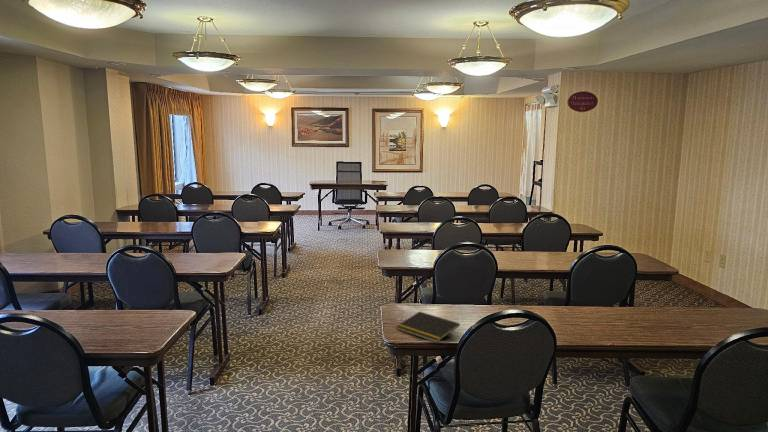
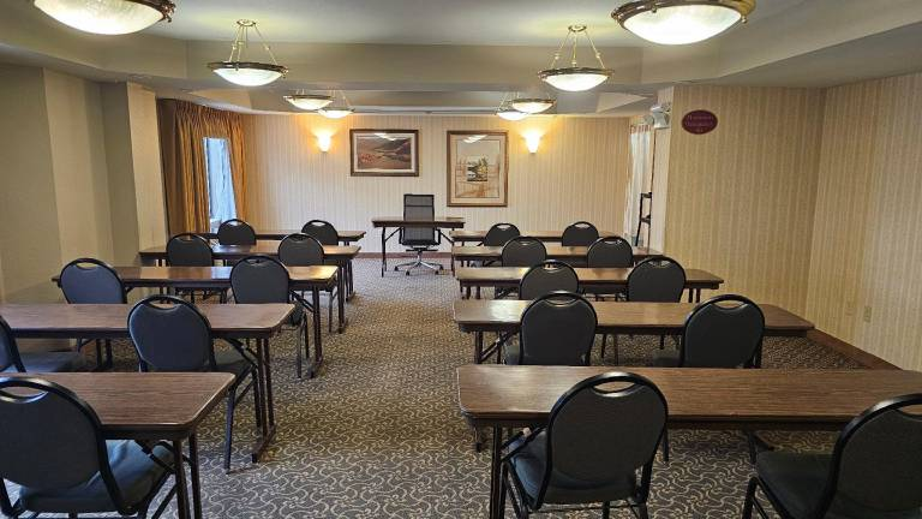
- notepad [395,310,461,344]
